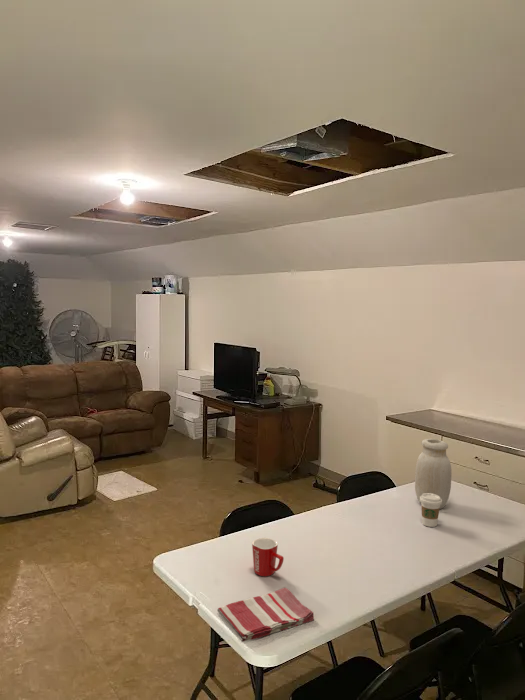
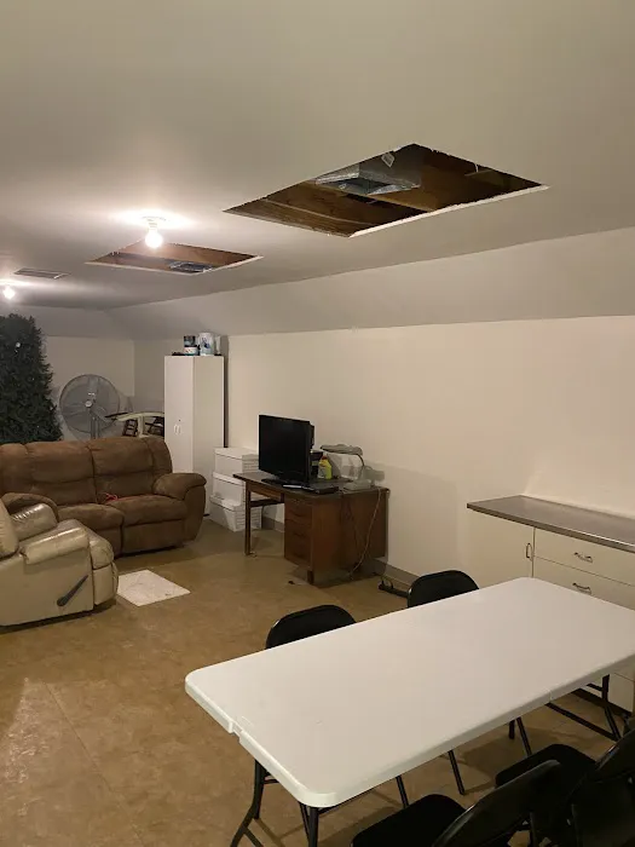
- jar [414,438,452,510]
- coffee cup [420,493,442,528]
- dish towel [216,587,315,643]
- mug [251,537,285,577]
